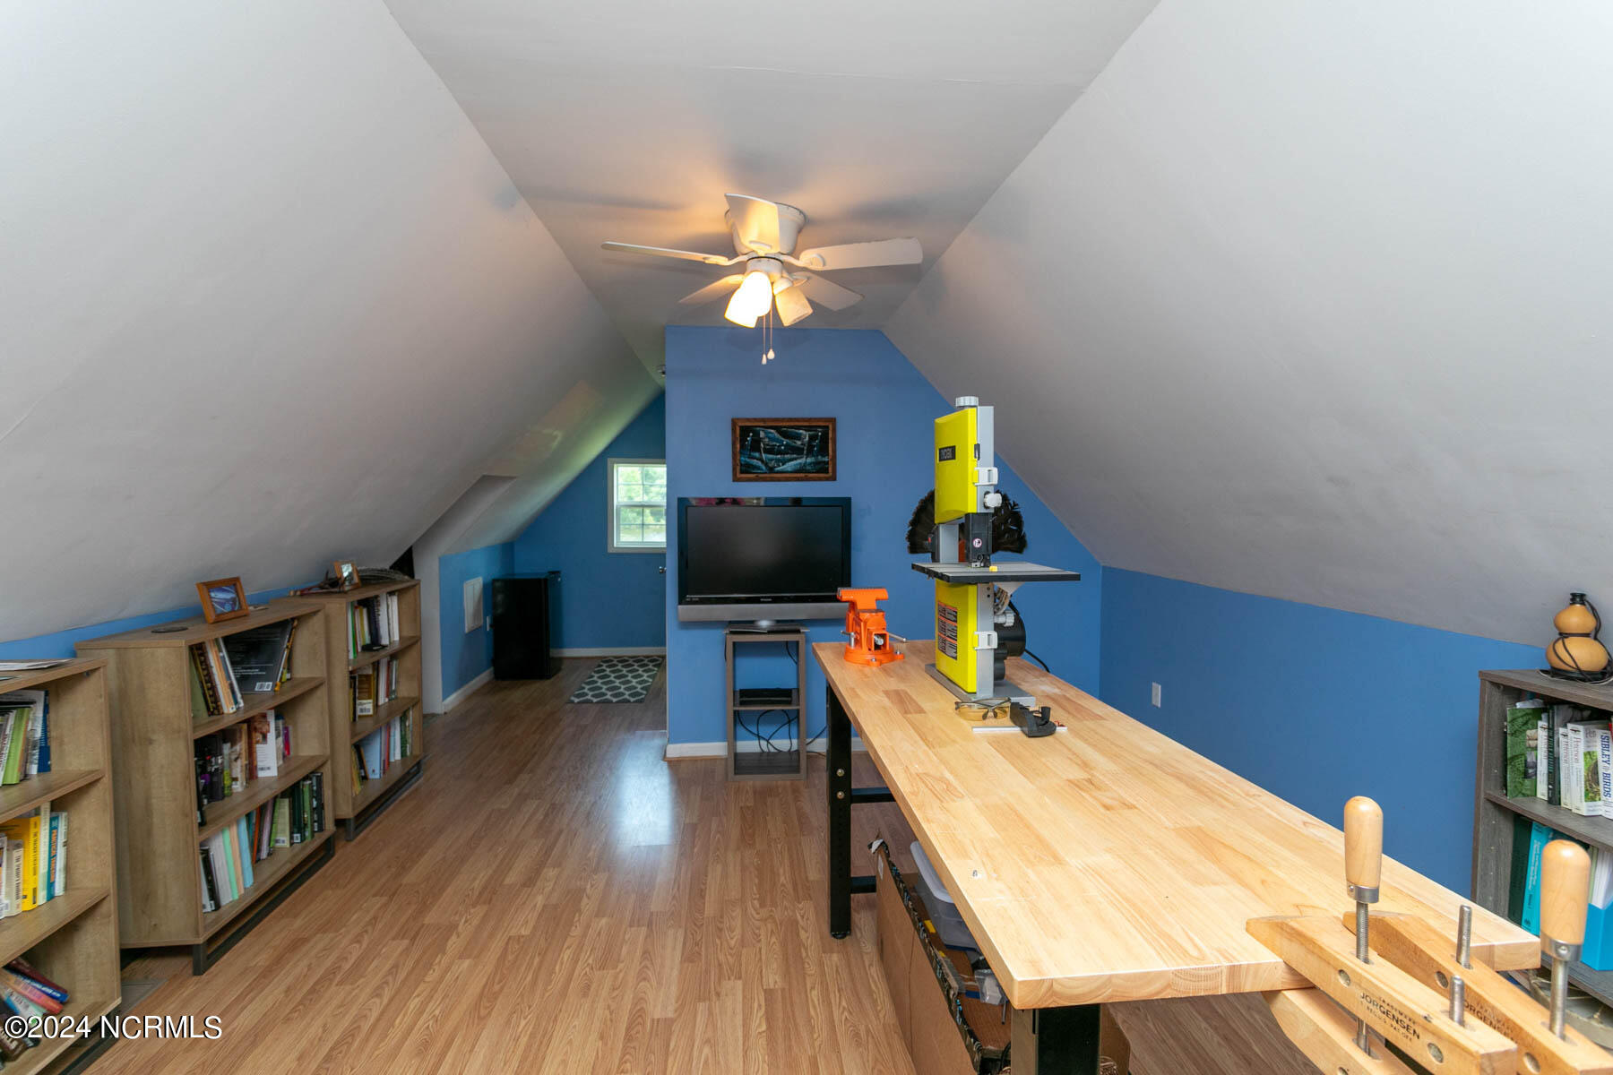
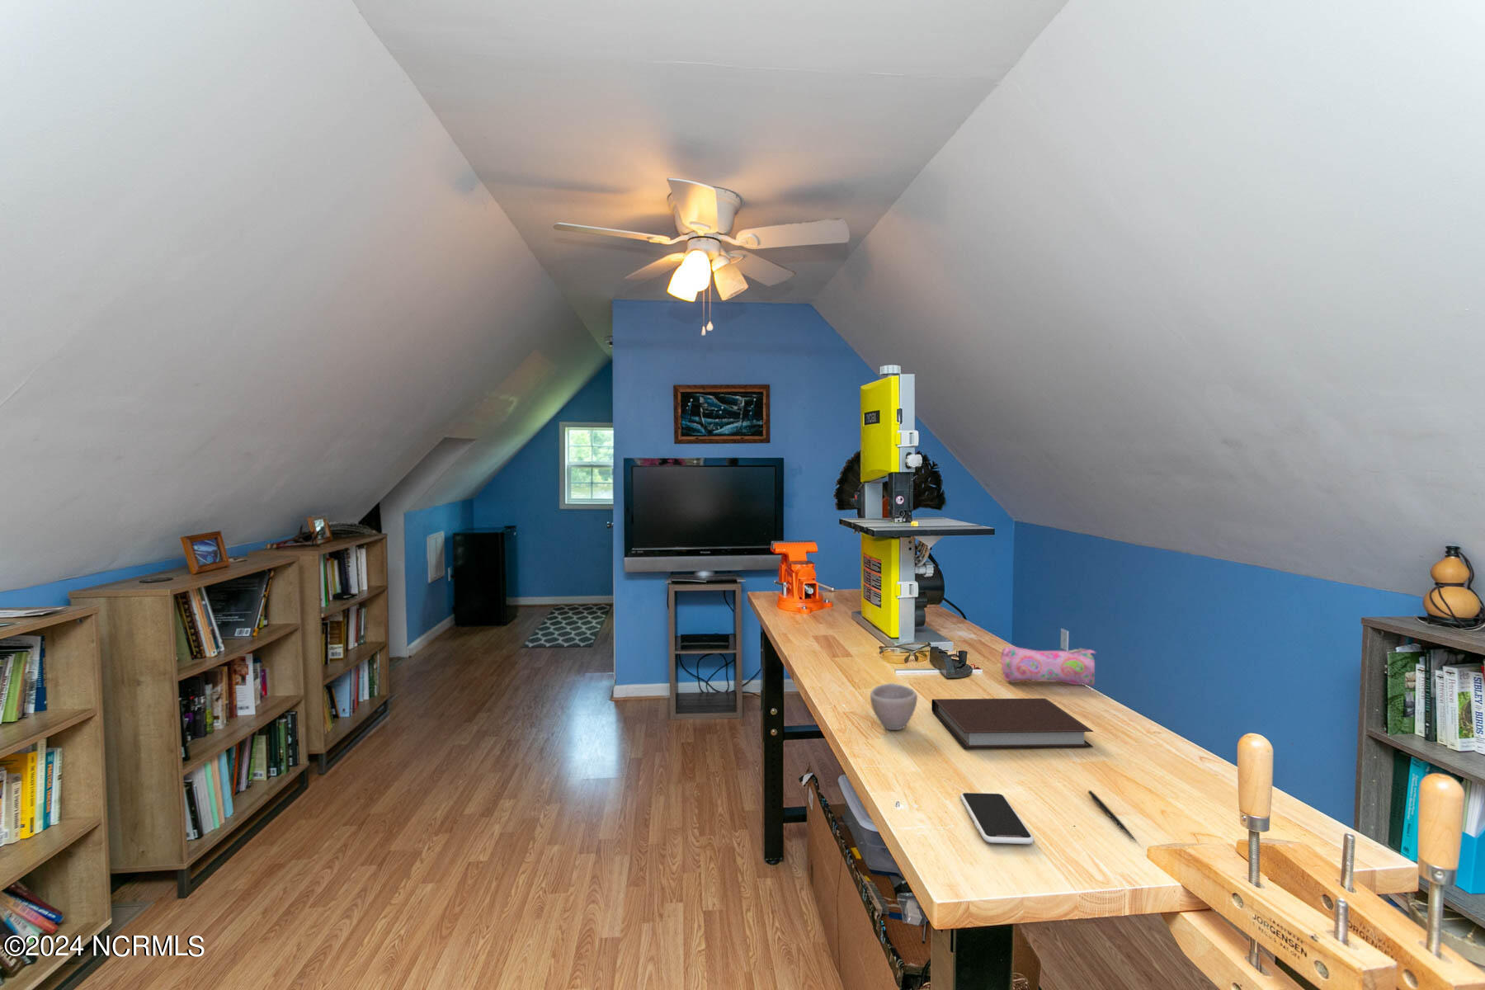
+ cup [870,682,918,731]
+ notebook [930,697,1094,749]
+ pencil case [1000,645,1097,687]
+ pen [1087,790,1138,842]
+ smartphone [959,792,1034,845]
